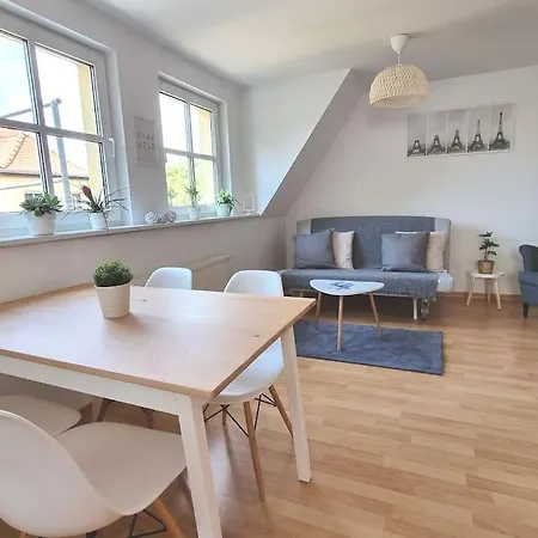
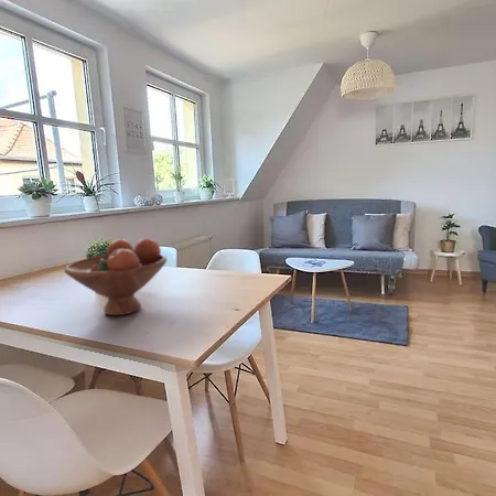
+ fruit bowl [63,237,168,316]
